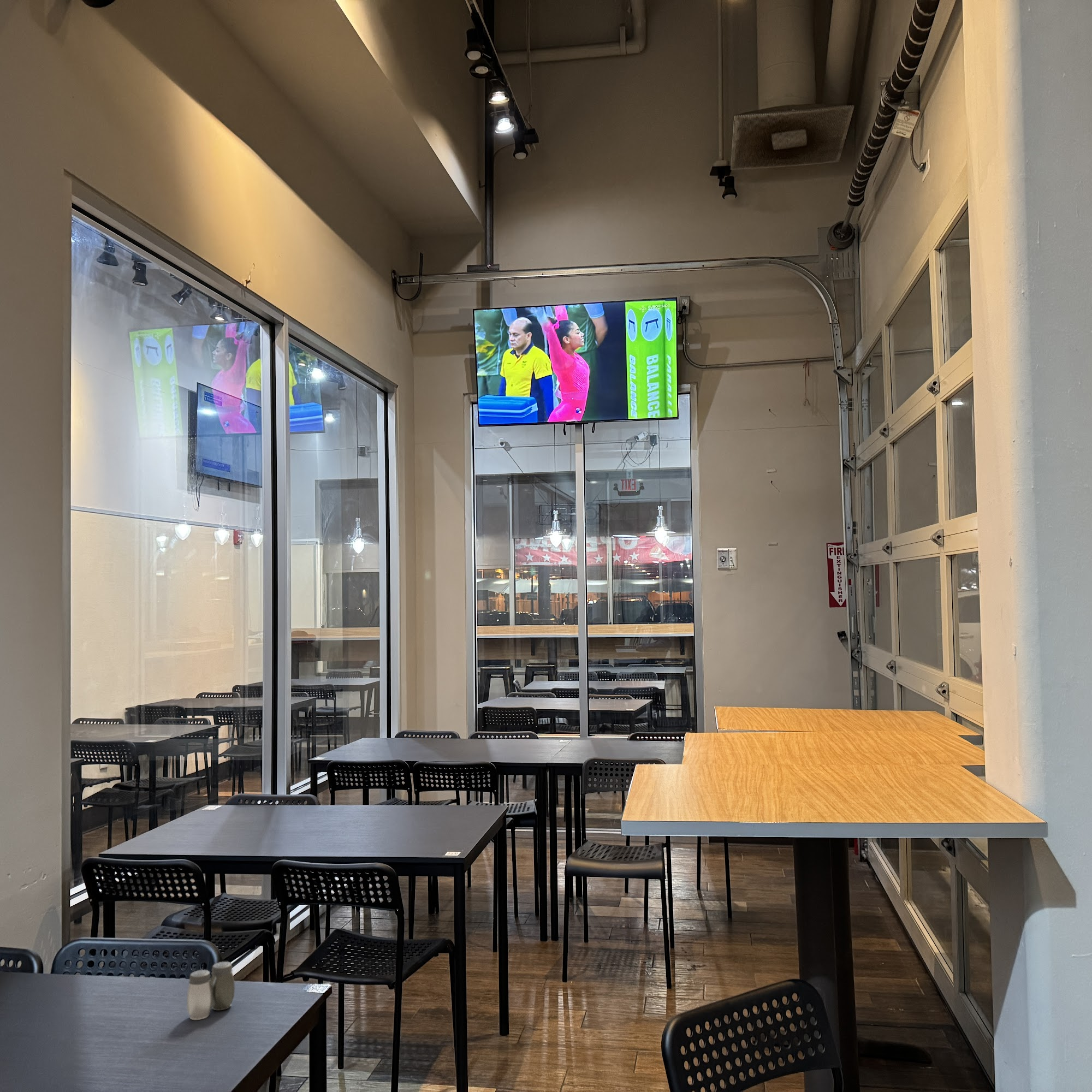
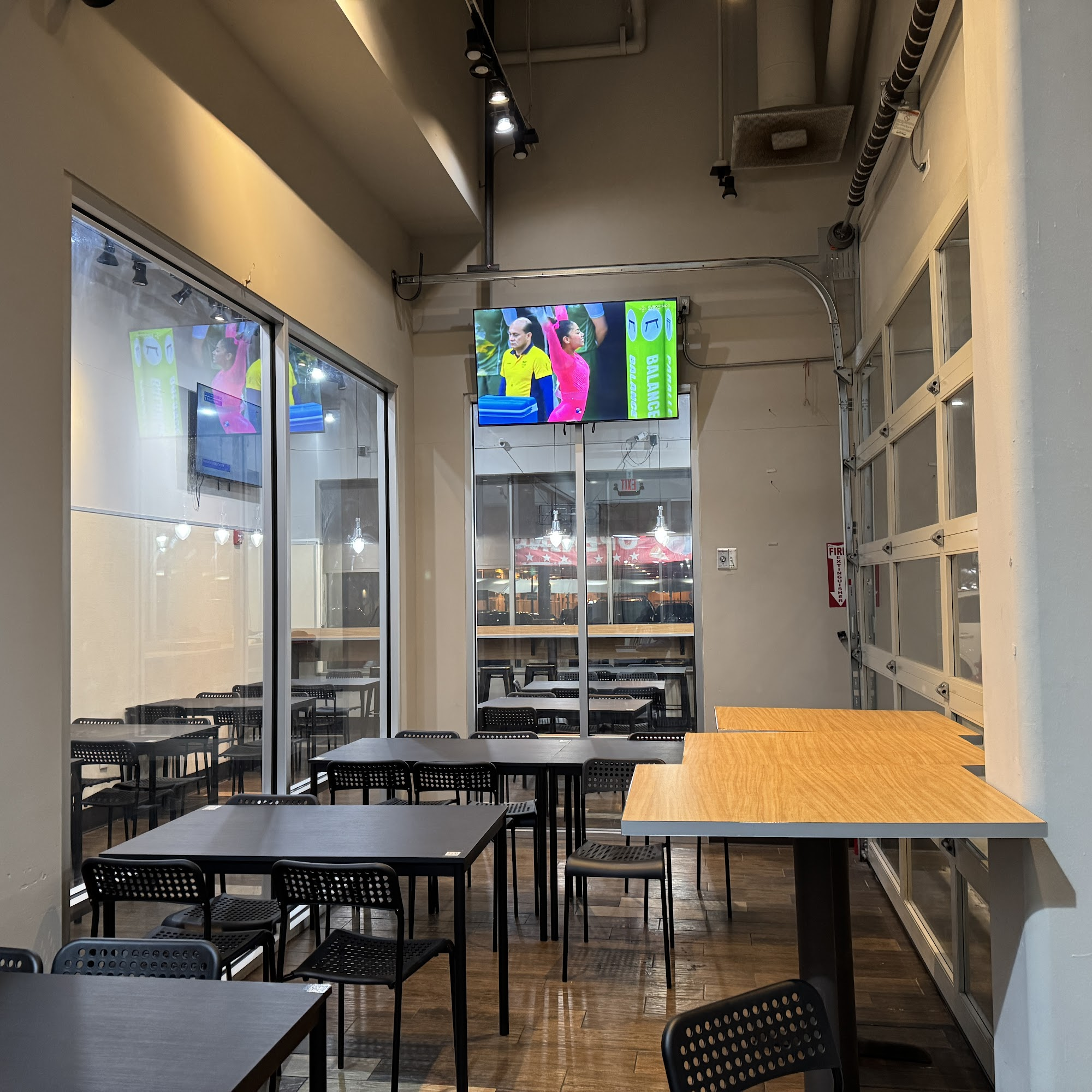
- salt and pepper shaker [186,961,235,1020]
